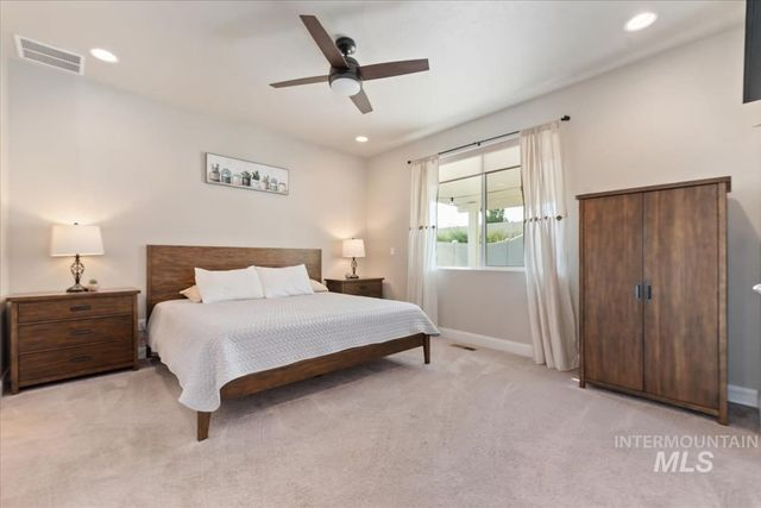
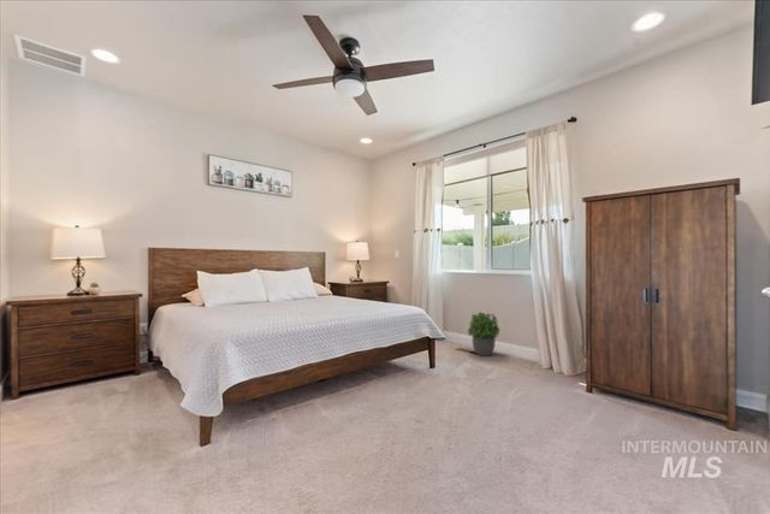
+ potted plant [466,311,502,358]
